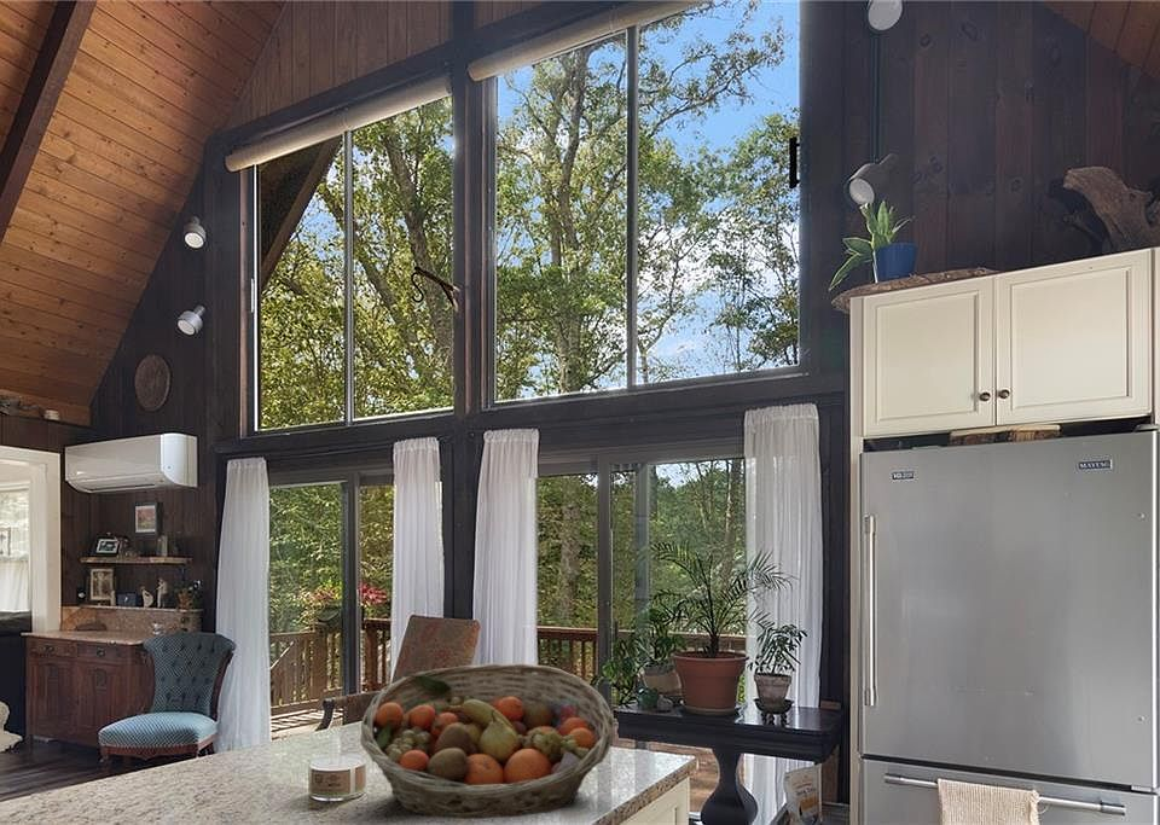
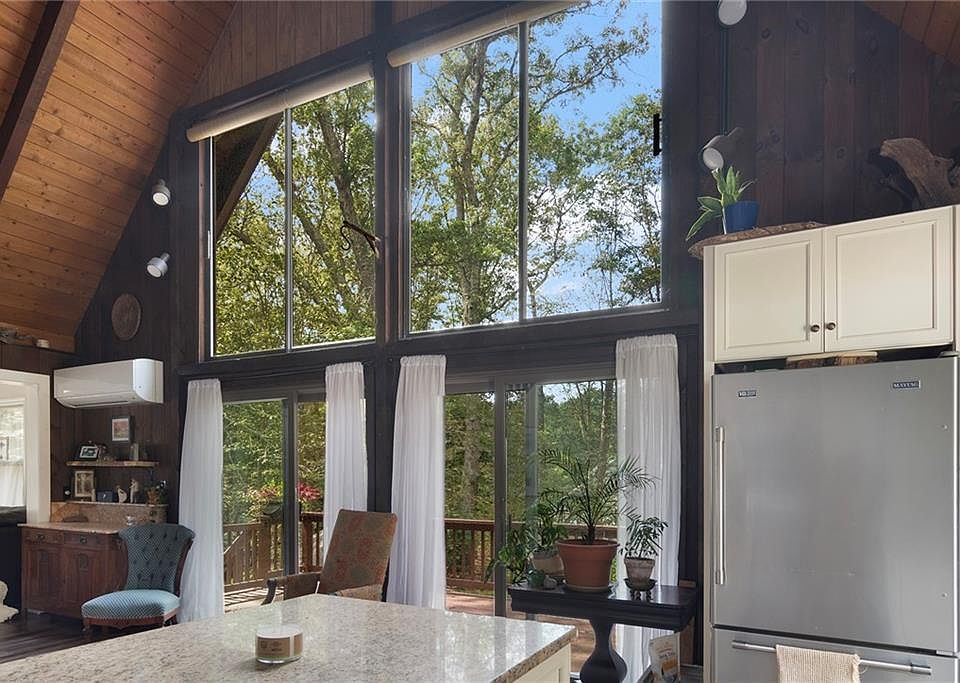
- fruit basket [359,662,616,820]
